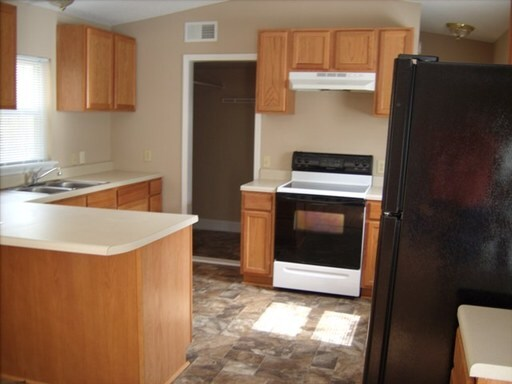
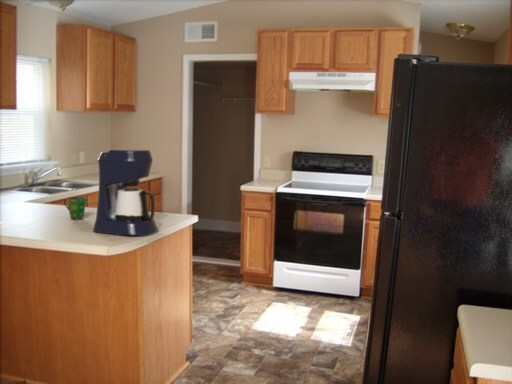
+ cup [63,196,88,220]
+ coffee maker [92,147,159,237]
